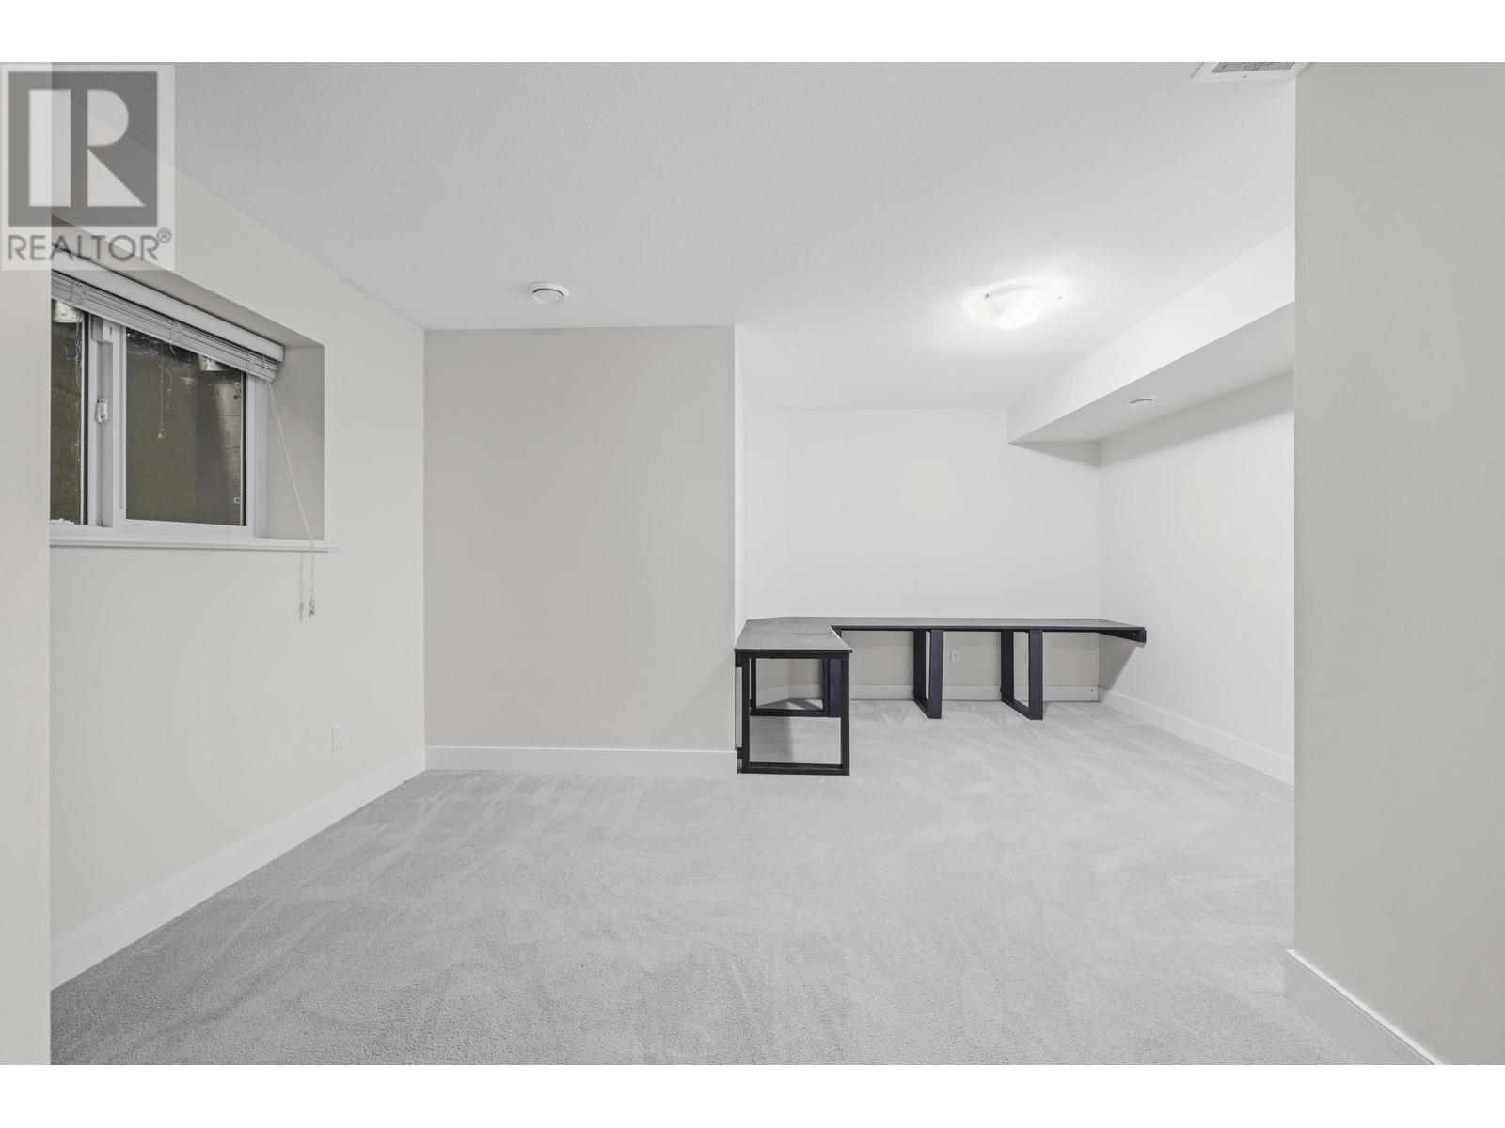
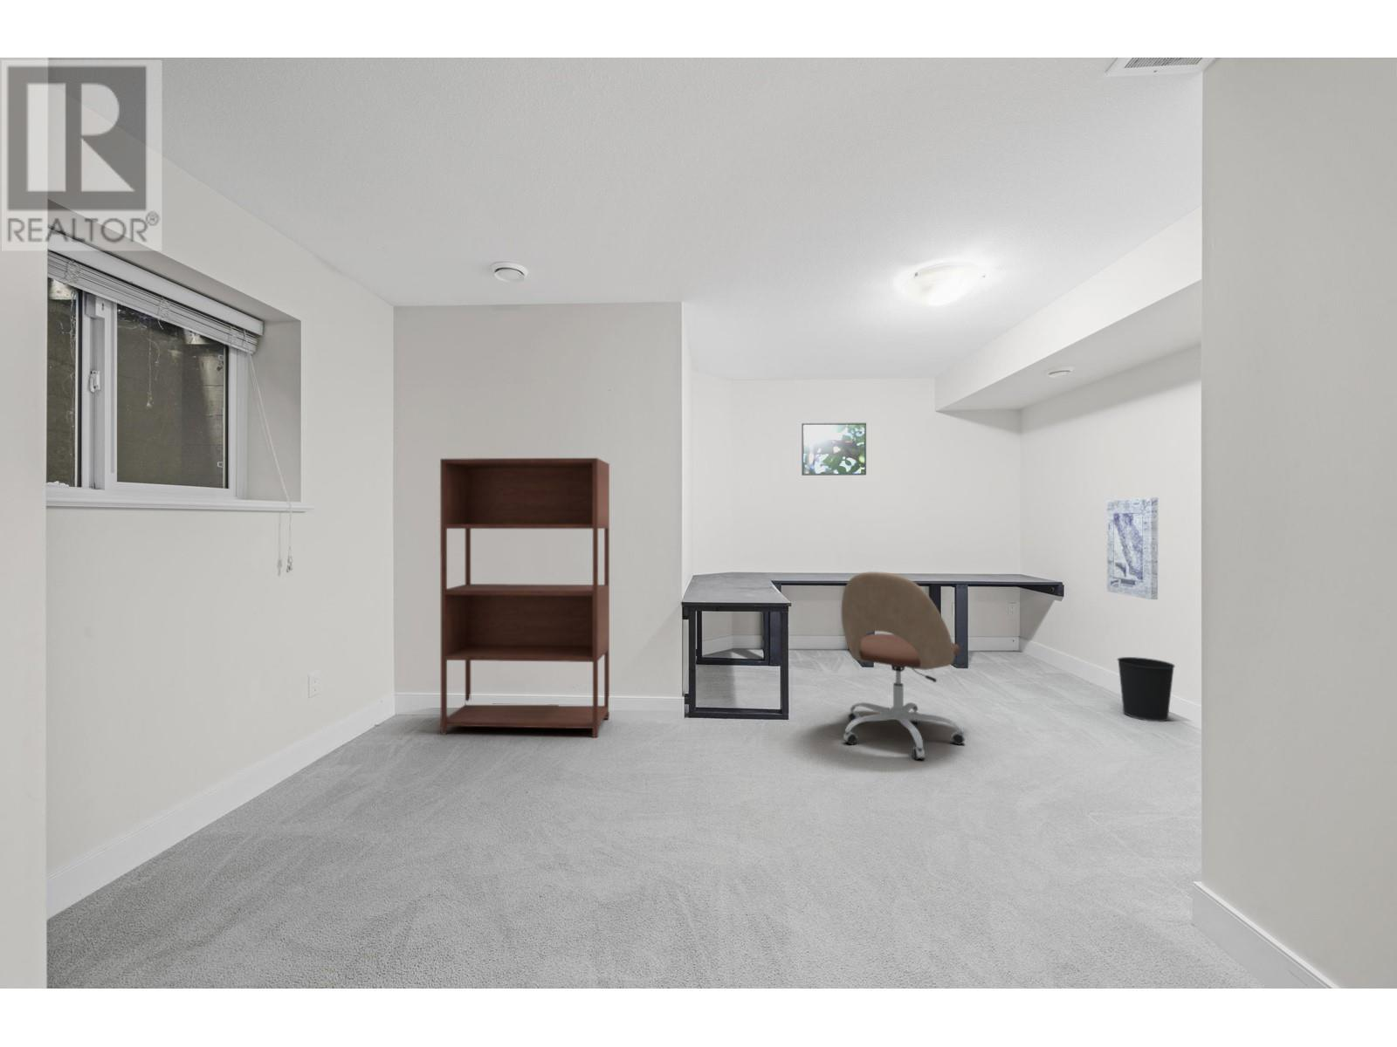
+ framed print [801,422,867,476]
+ wastebasket [1115,657,1176,723]
+ wall art [1107,496,1158,600]
+ bookshelf [439,458,610,738]
+ office chair [840,571,966,761]
